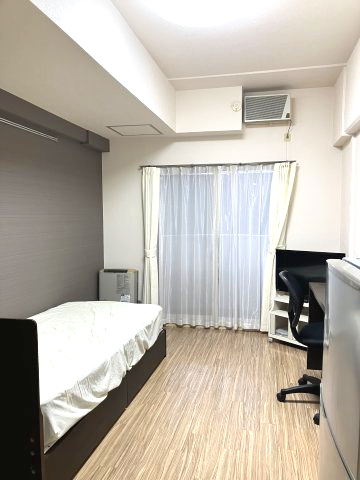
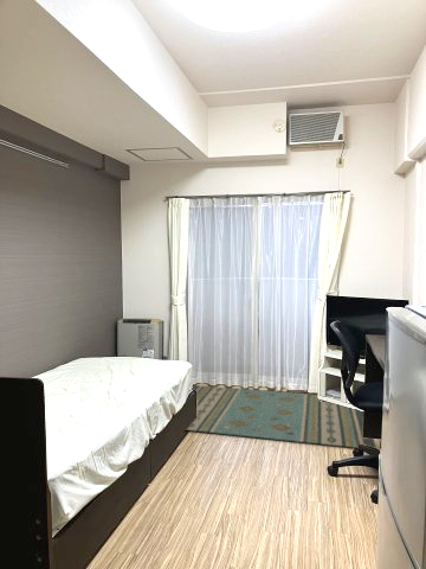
+ rug [185,384,377,449]
